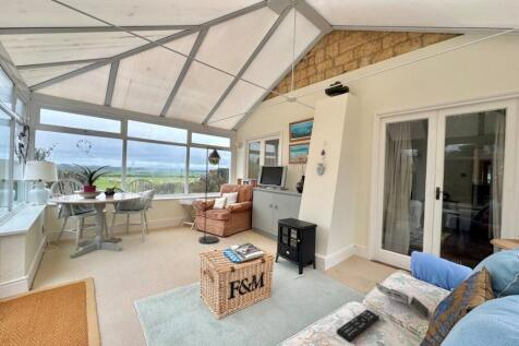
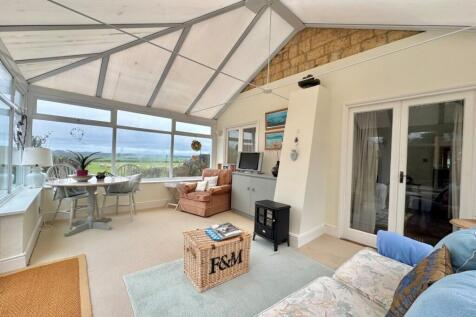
- paperback book [375,282,430,320]
- floor lamp [197,145,224,244]
- remote control [335,308,381,343]
